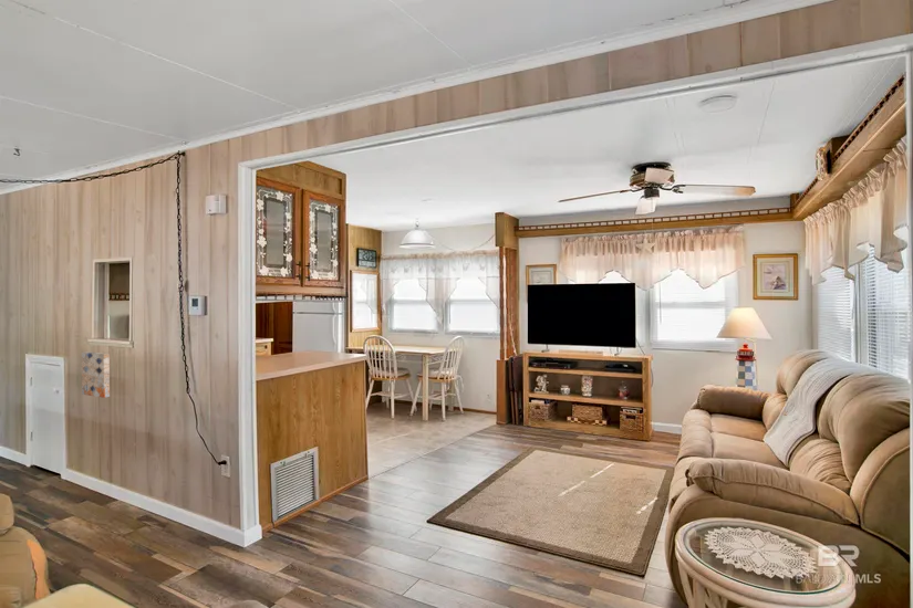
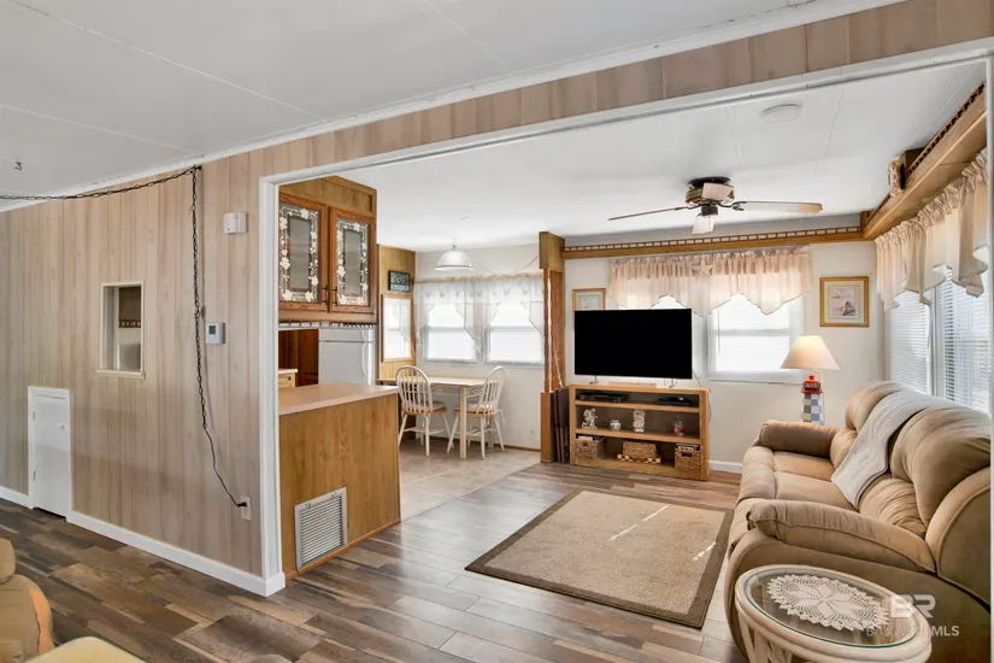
- wall art [81,352,111,399]
